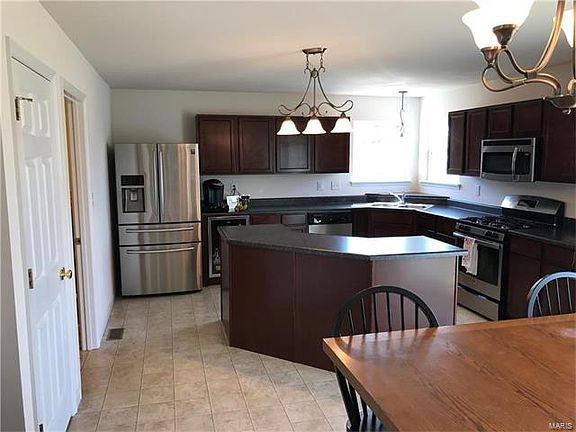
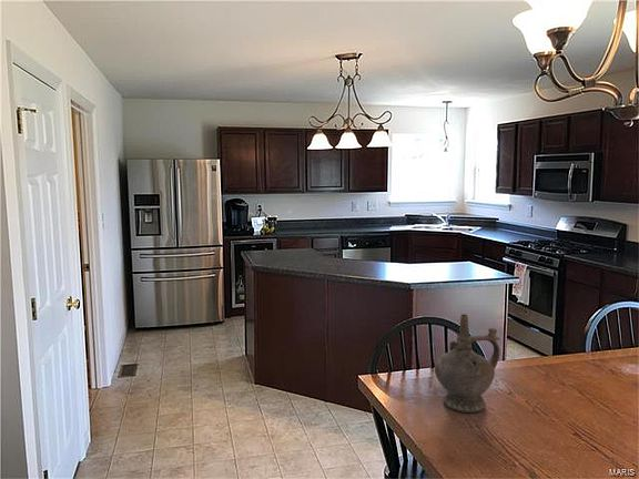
+ ceremonial vessel [434,313,500,414]
